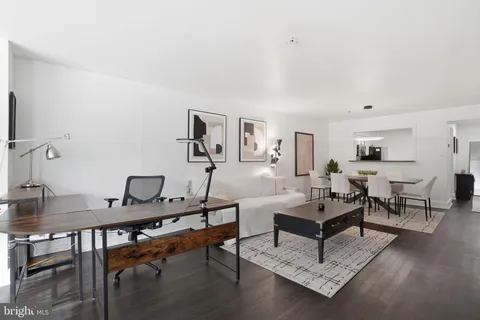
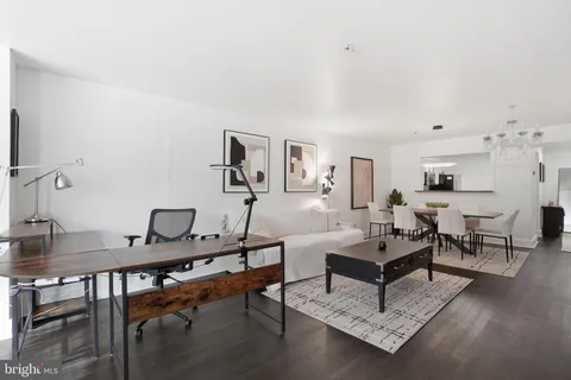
+ chandelier [481,103,546,162]
